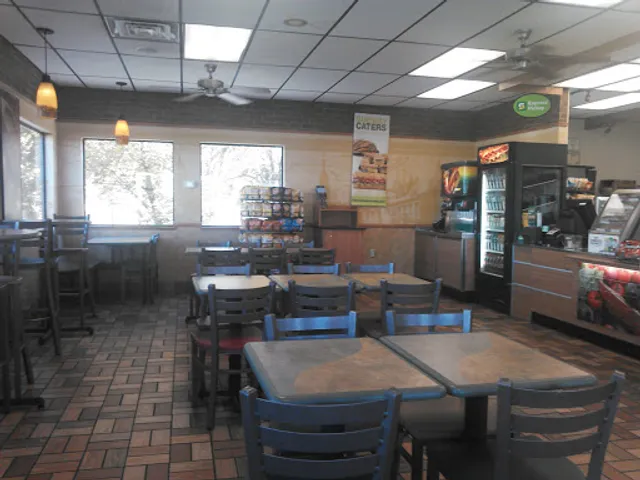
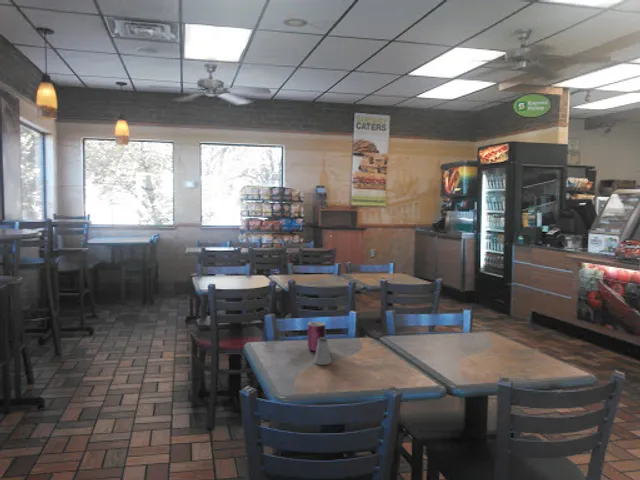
+ saltshaker [313,337,332,366]
+ can [307,320,327,352]
